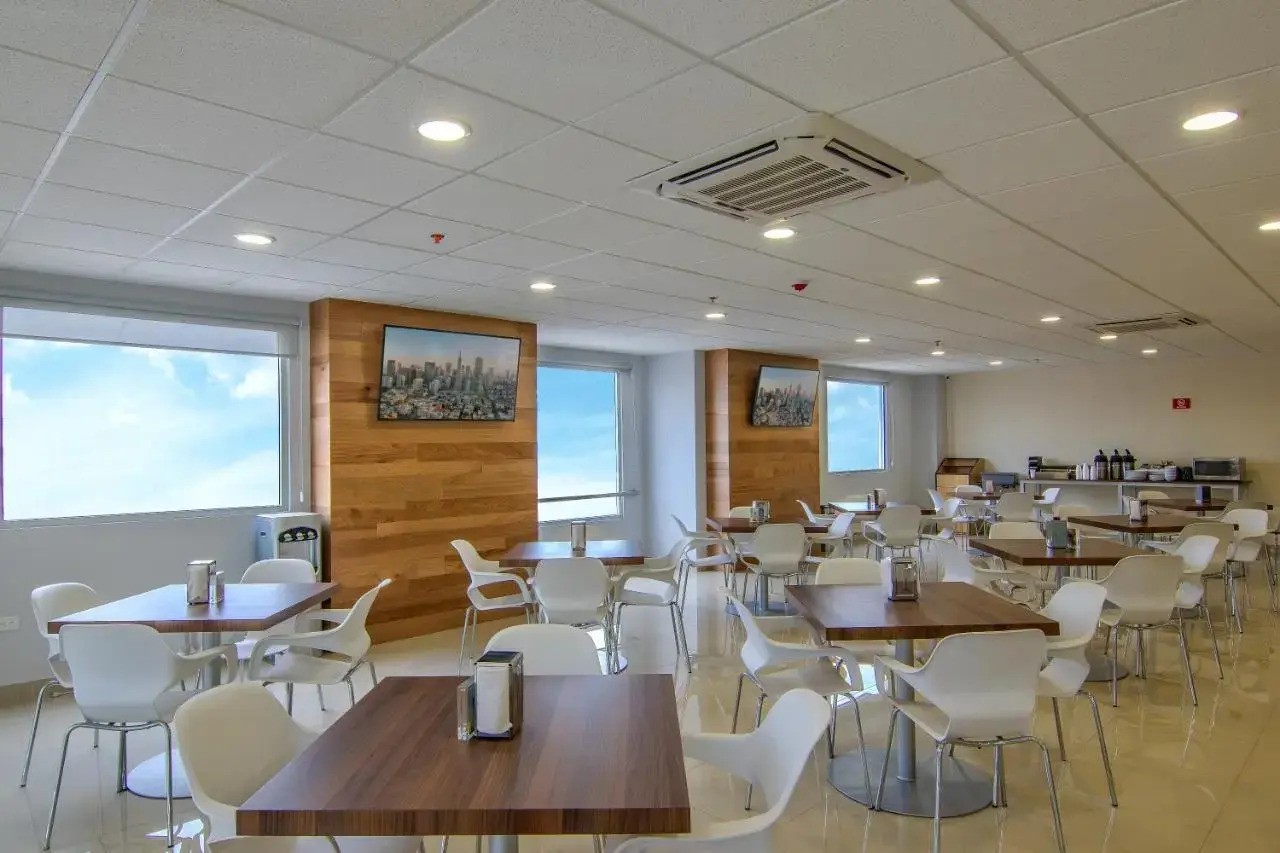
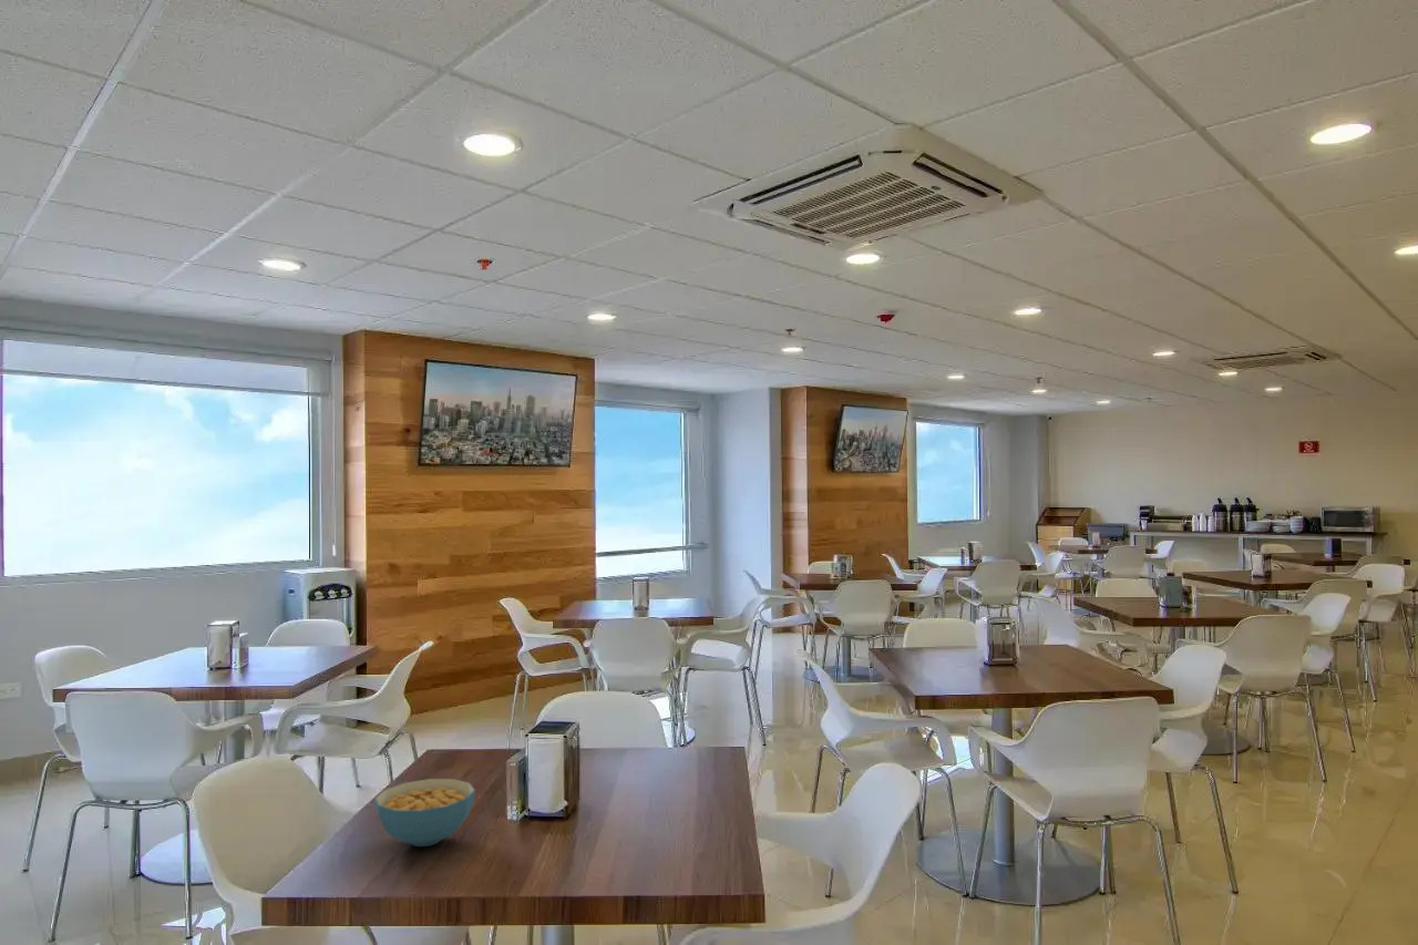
+ cereal bowl [373,778,476,848]
